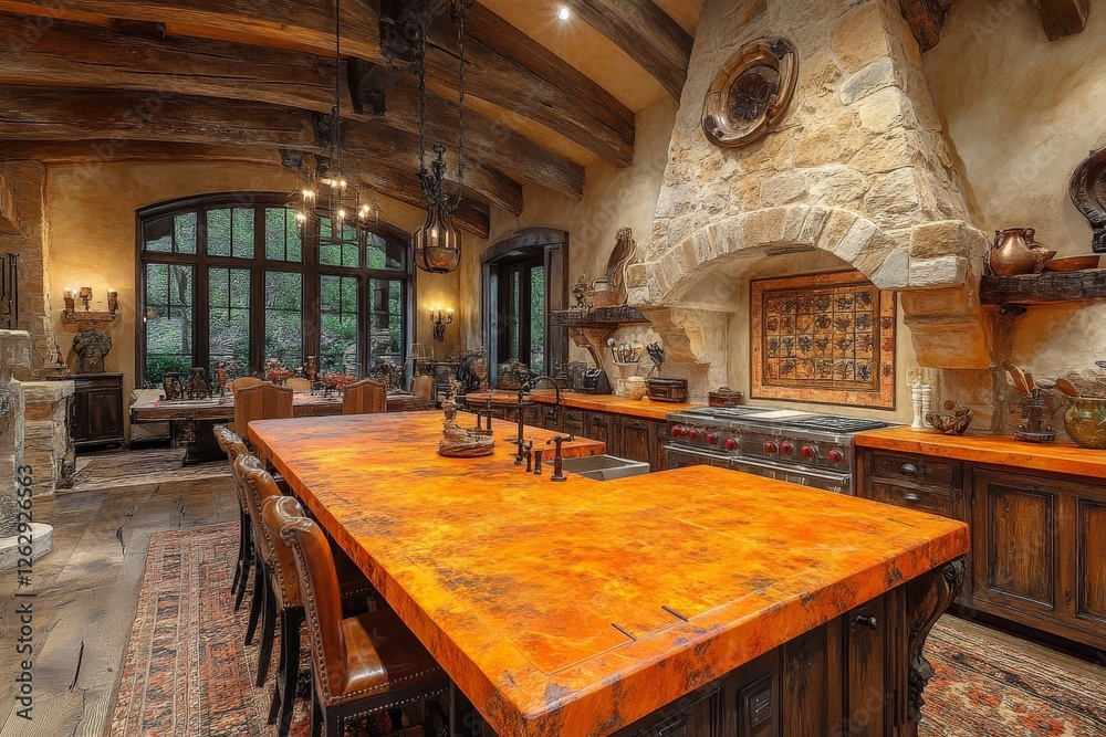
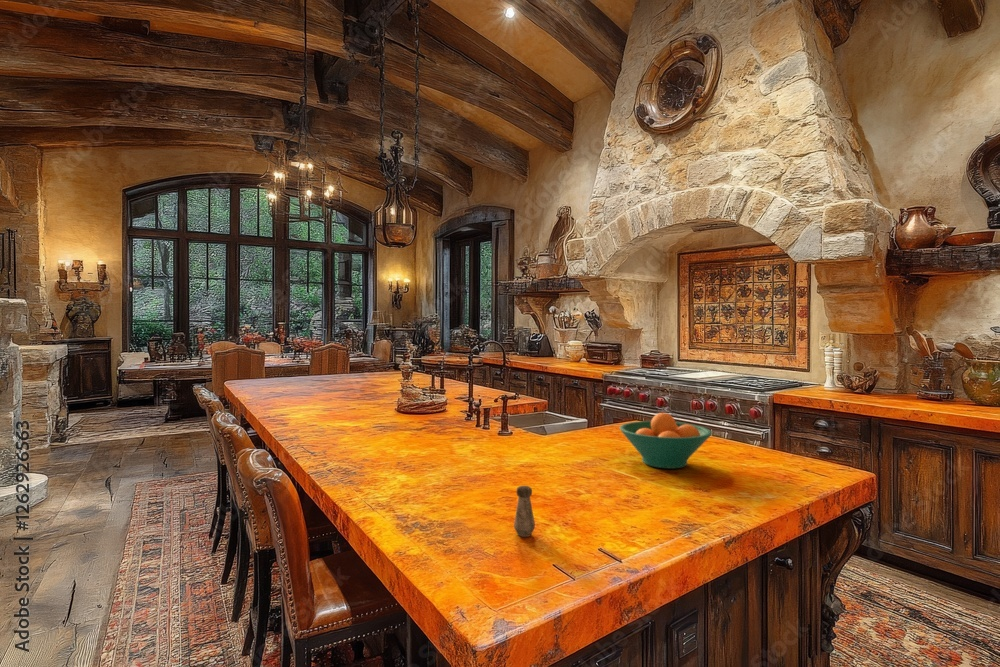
+ fruit bowl [619,412,713,470]
+ salt shaker [513,485,536,538]
